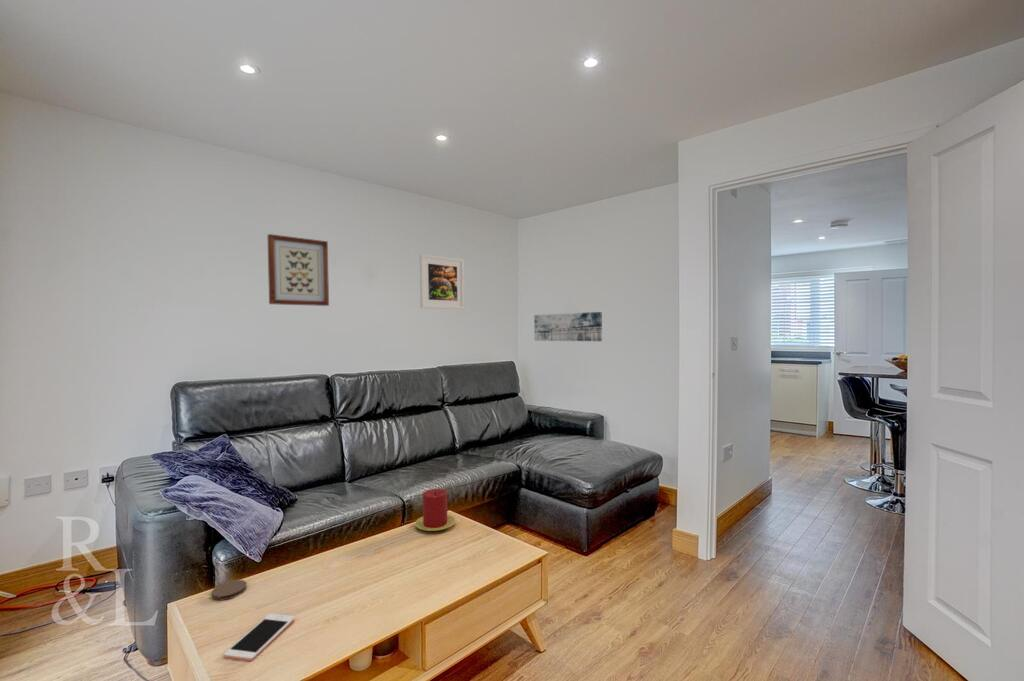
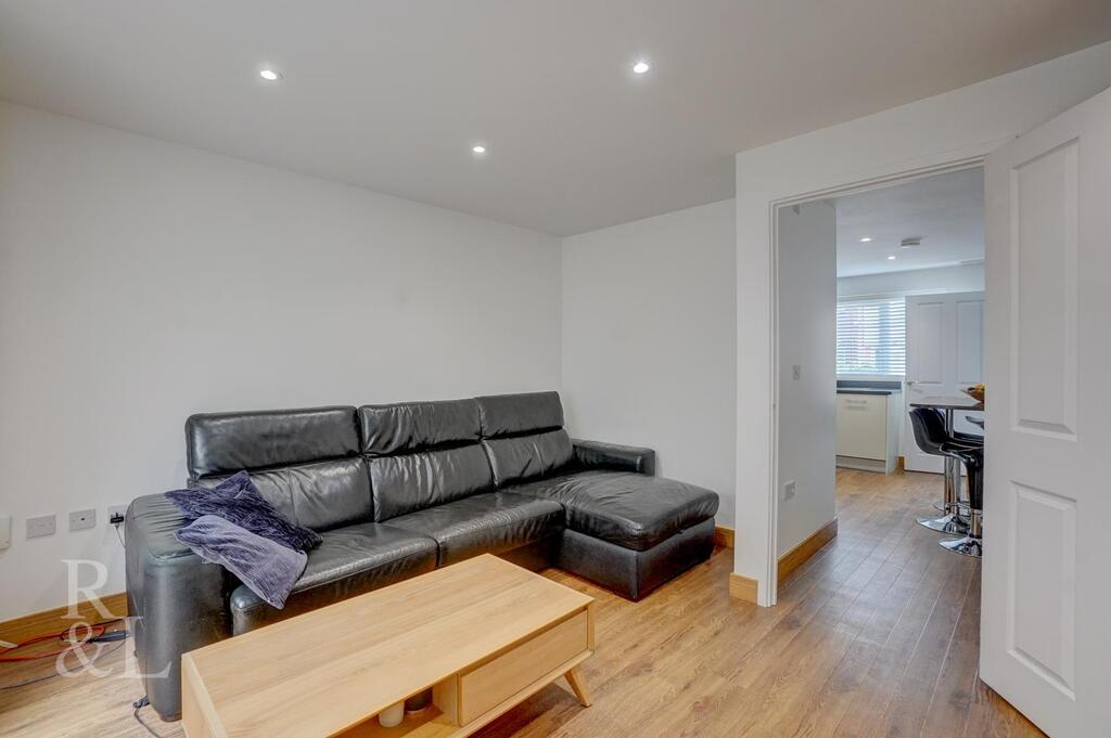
- cell phone [223,613,296,662]
- wall art [533,311,603,342]
- candle [414,488,456,532]
- wall art [266,233,330,307]
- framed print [419,253,465,310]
- coaster [211,579,248,601]
